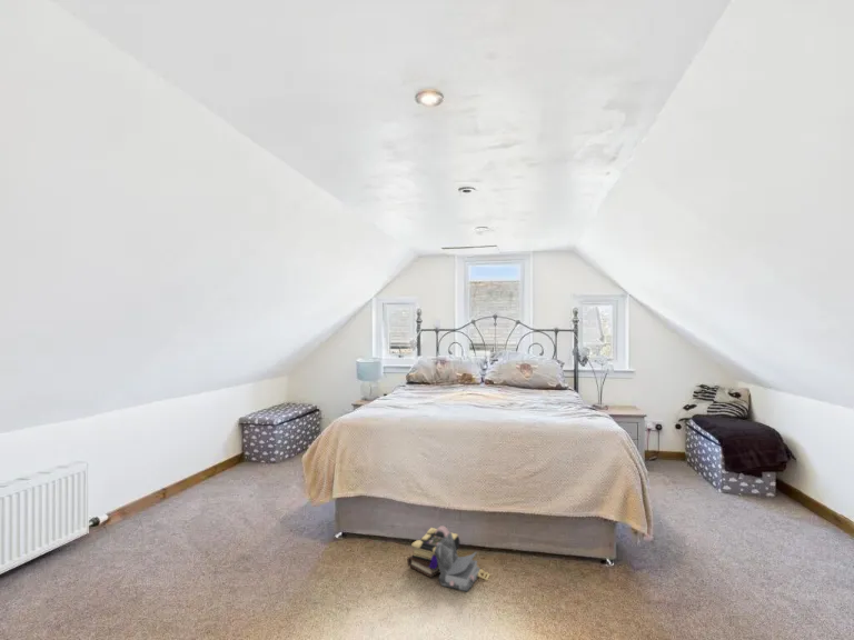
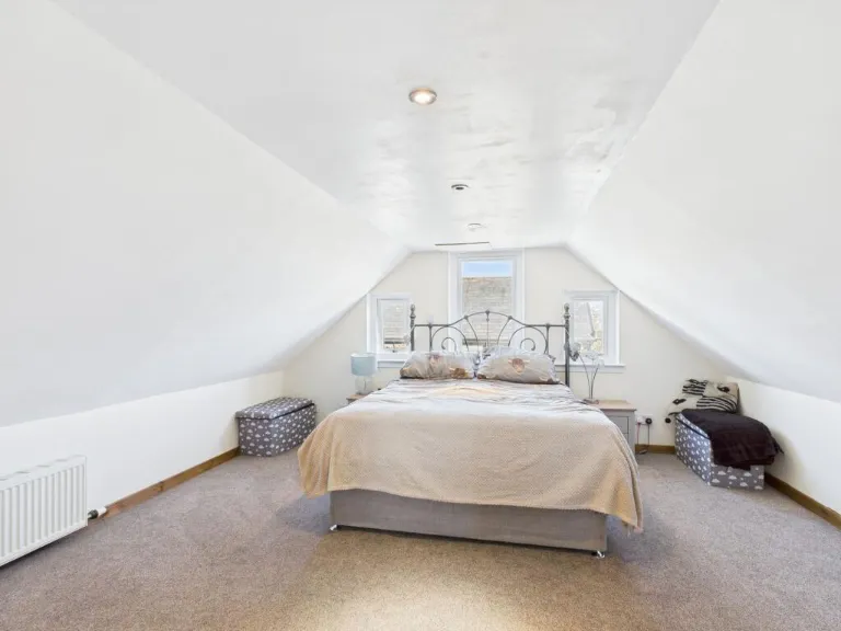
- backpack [406,524,491,592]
